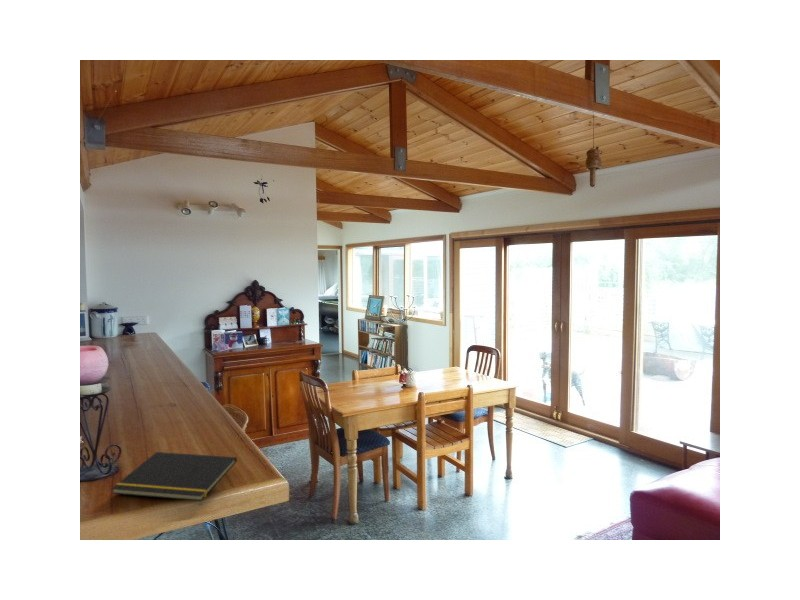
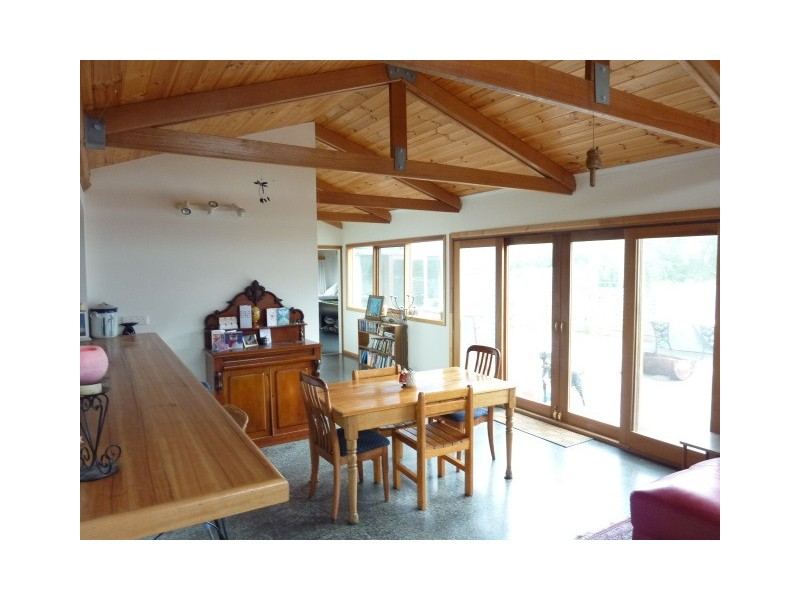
- notepad [110,451,238,502]
